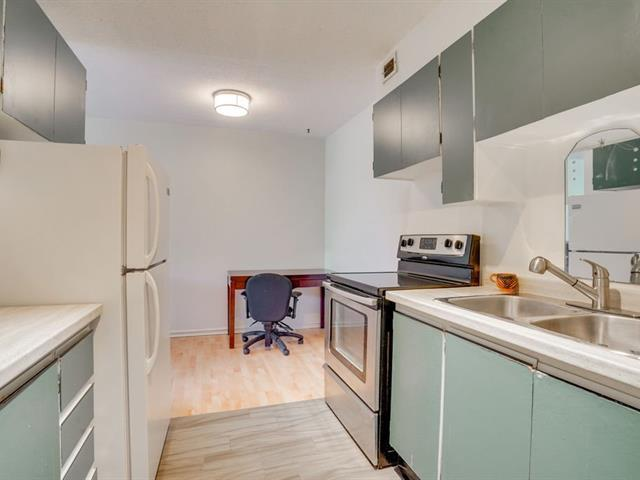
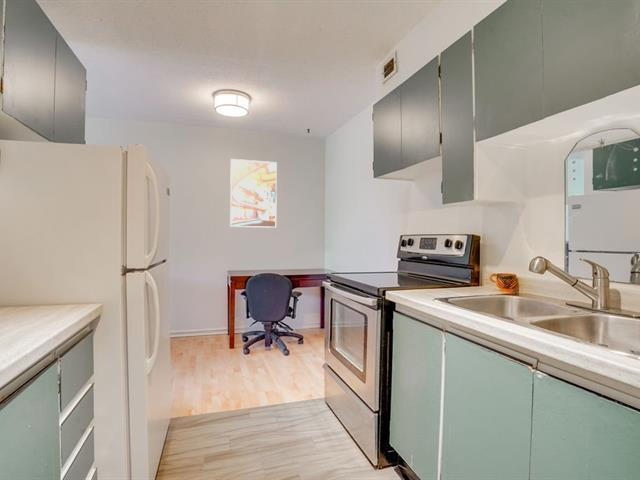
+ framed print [229,158,278,229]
